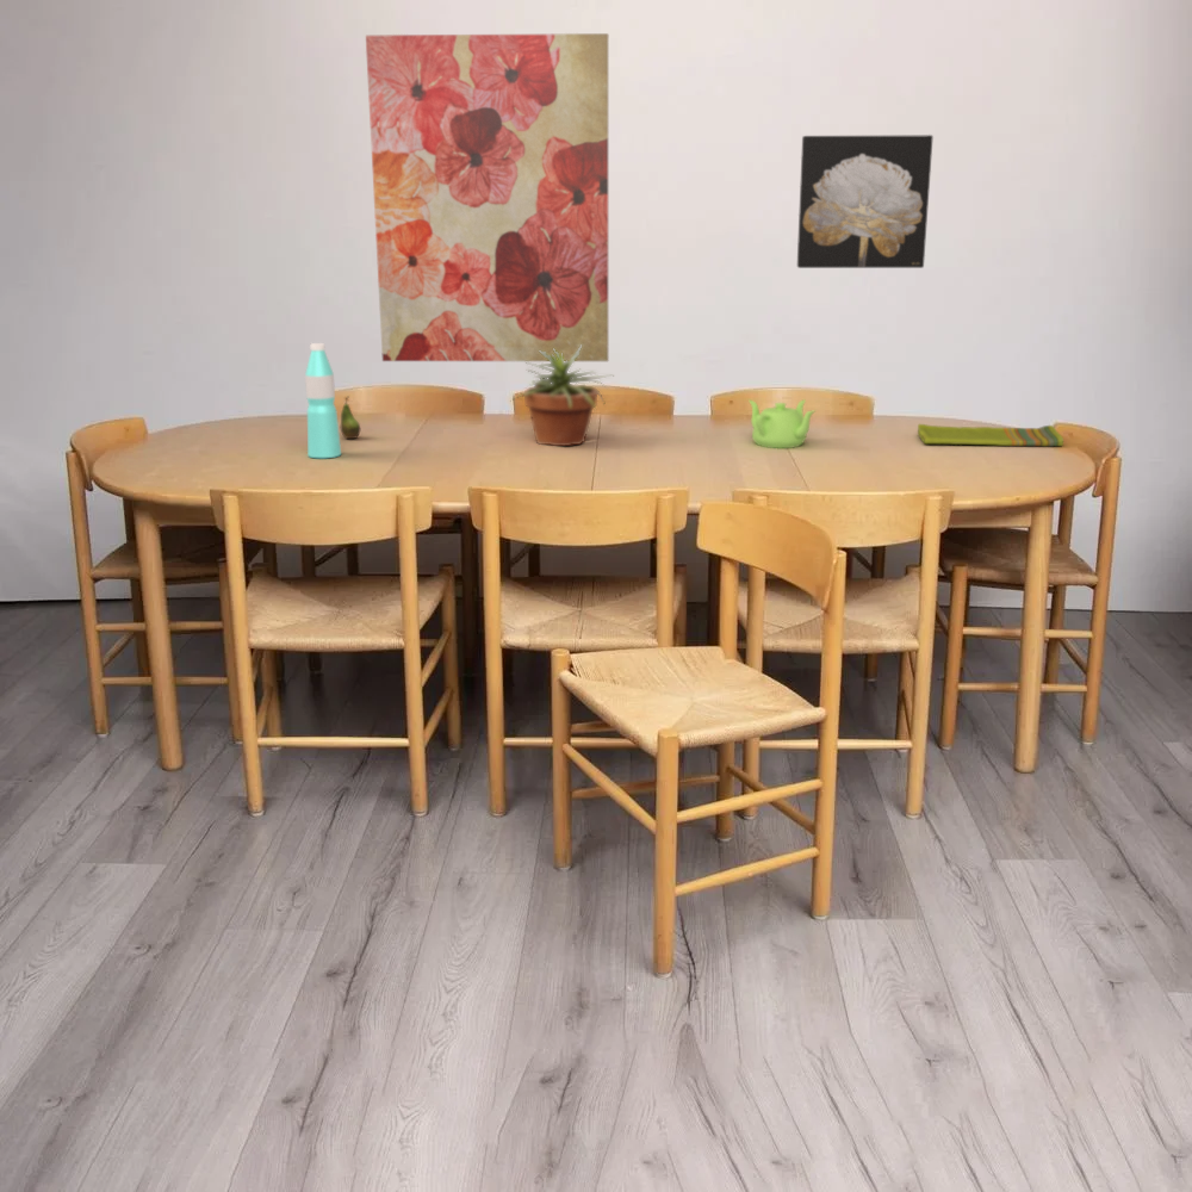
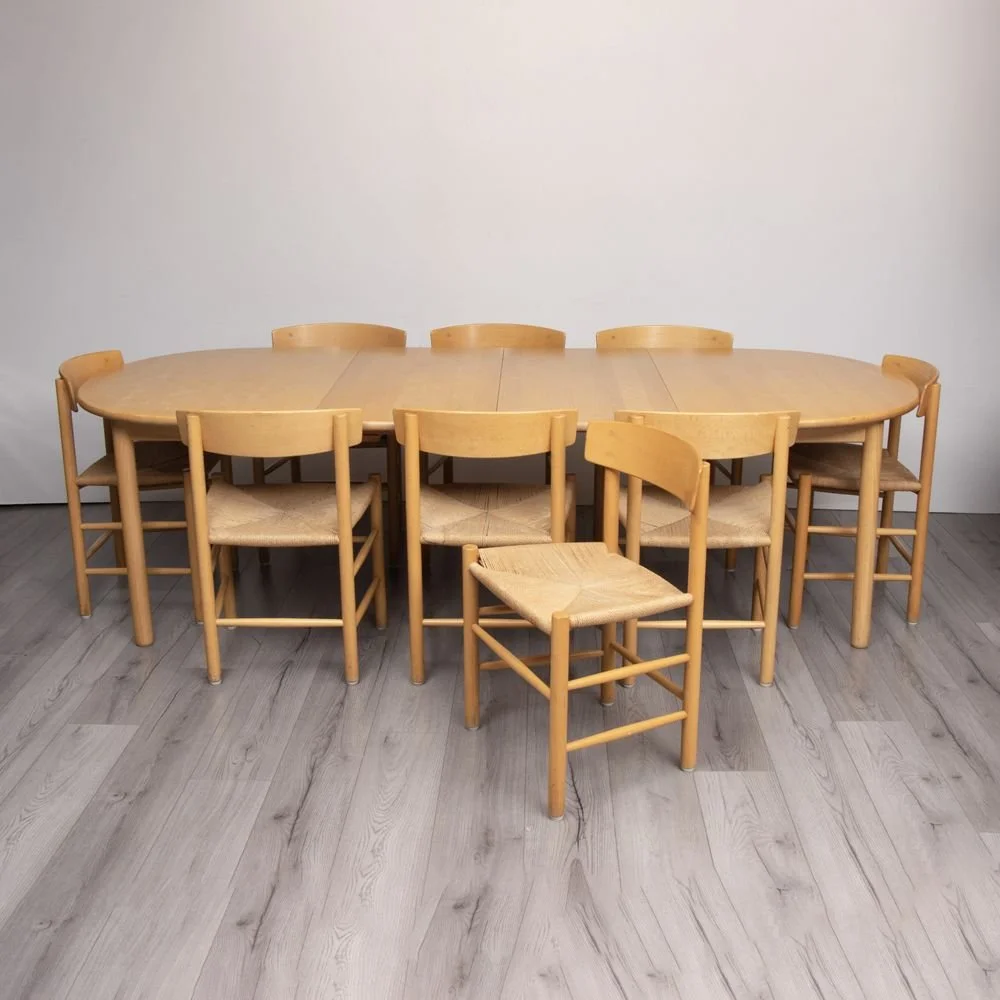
- teapot [747,398,818,449]
- wall art [365,32,610,362]
- water bottle [304,342,342,459]
- wall art [796,134,935,269]
- dish towel [917,423,1064,447]
- potted plant [508,344,614,447]
- fruit [340,395,361,440]
